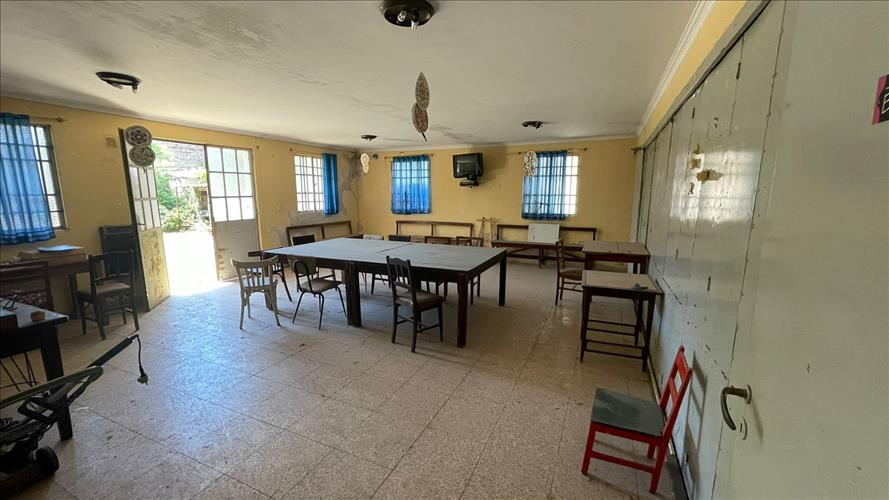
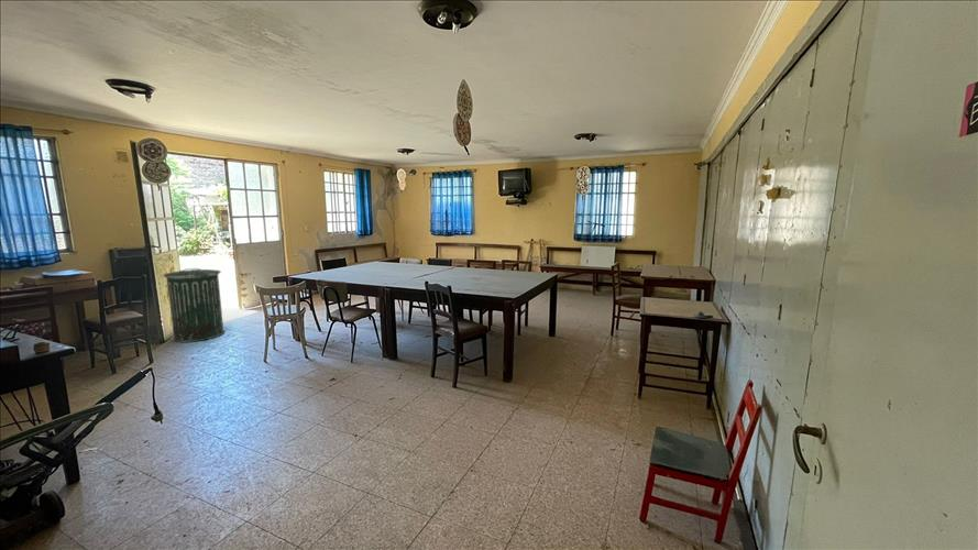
+ trash can [162,267,226,343]
